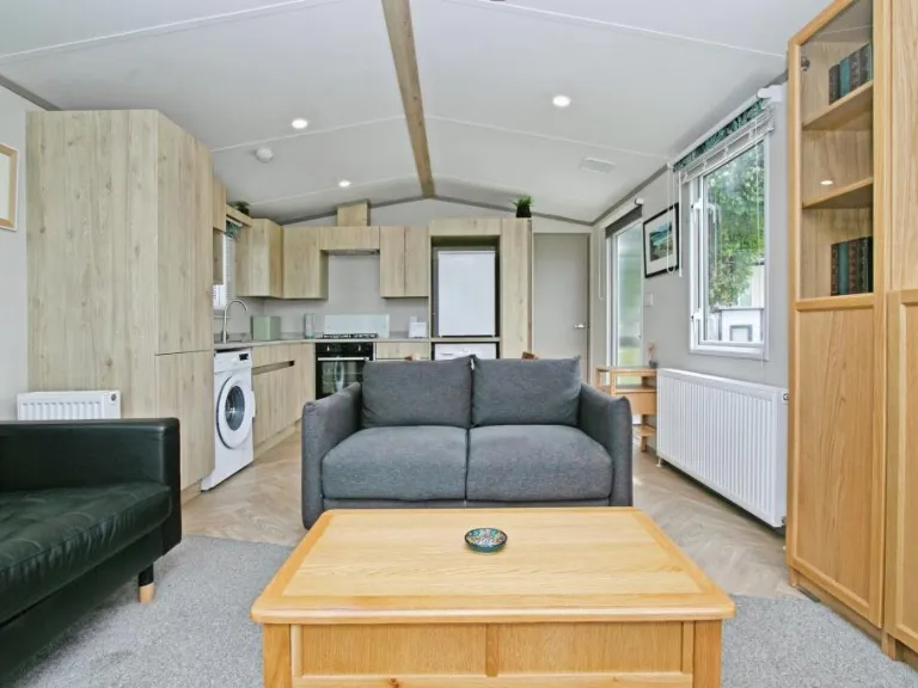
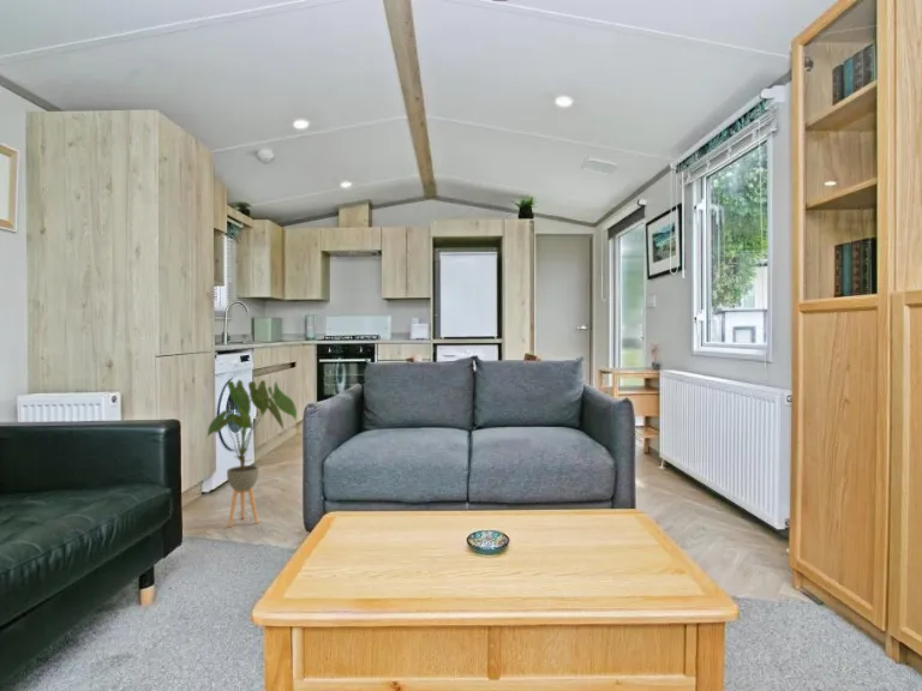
+ house plant [204,378,298,528]
